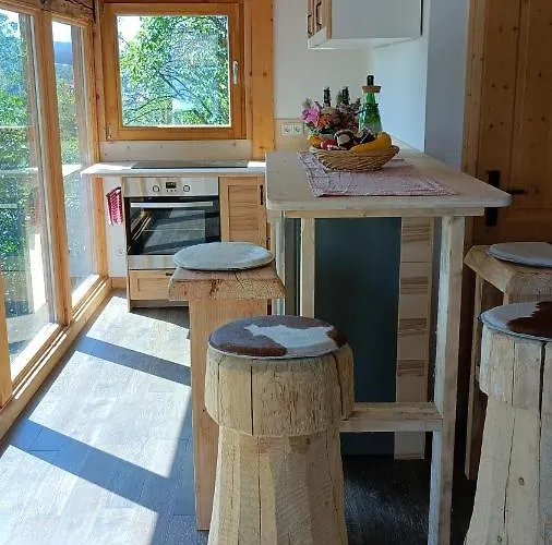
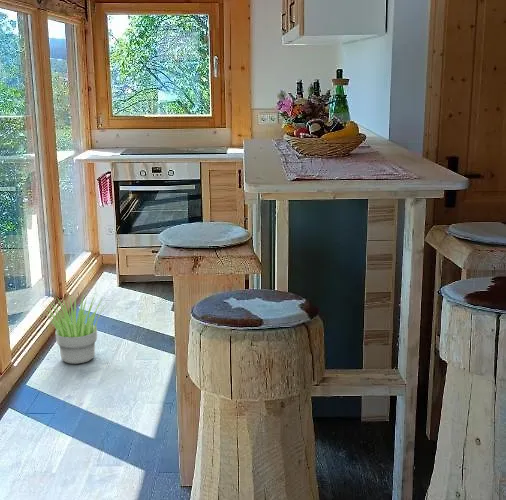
+ potted plant [42,294,107,365]
